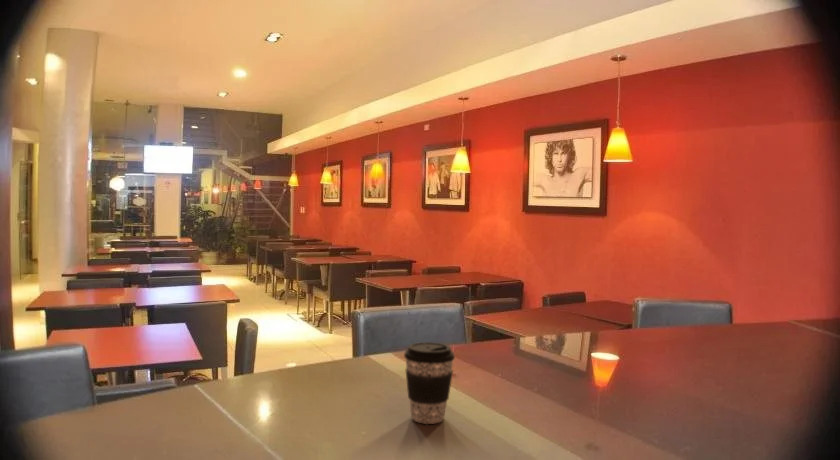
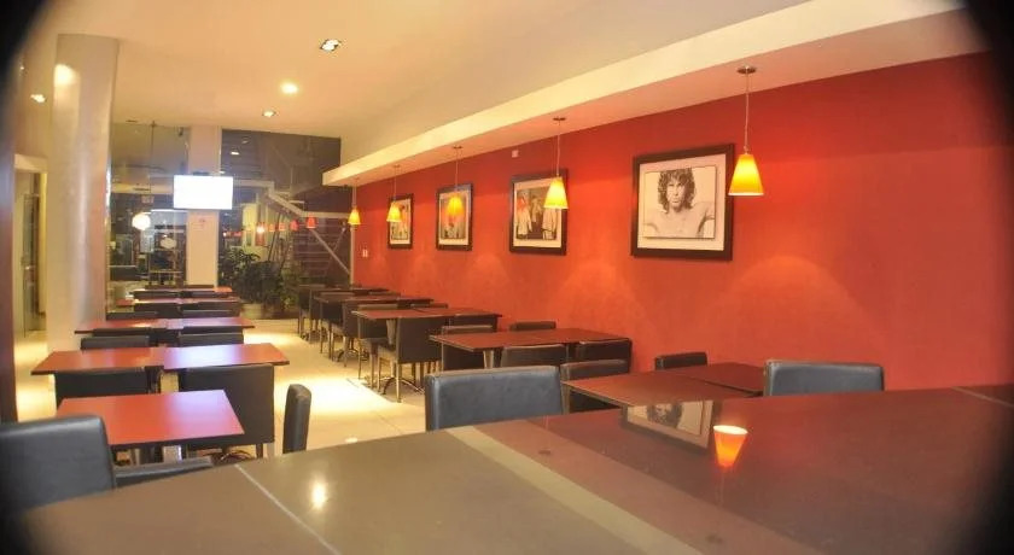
- coffee cup [403,341,456,425]
